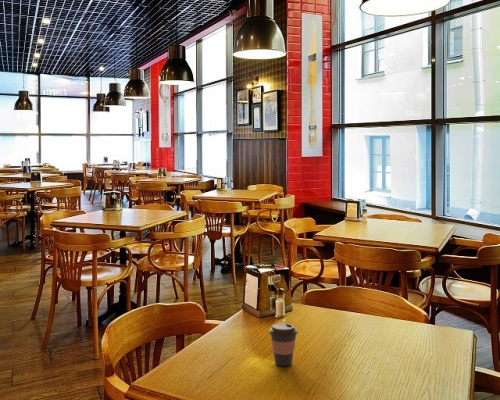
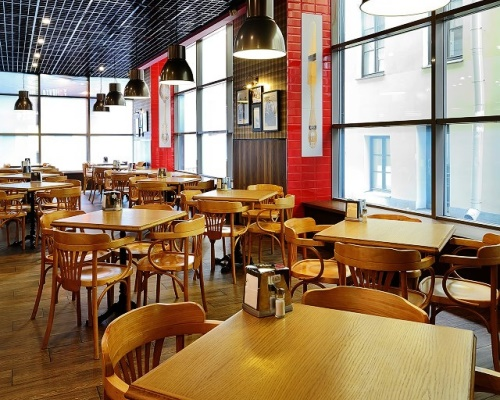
- coffee cup [268,322,299,367]
